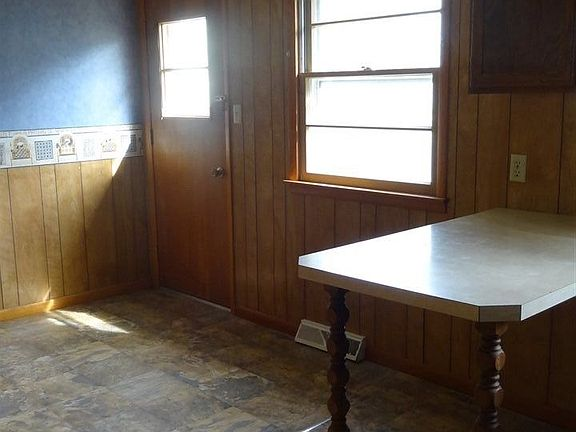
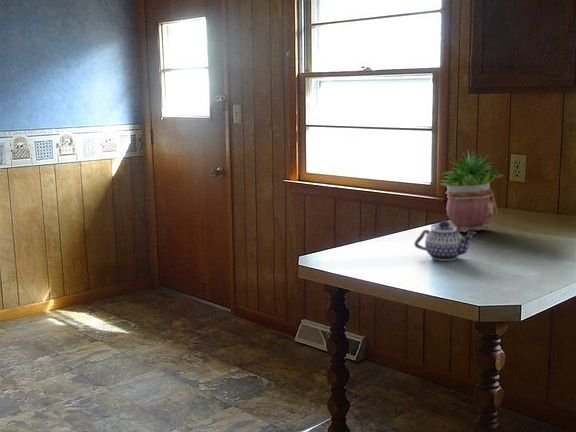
+ teapot [413,220,477,262]
+ potted plant [437,149,504,233]
